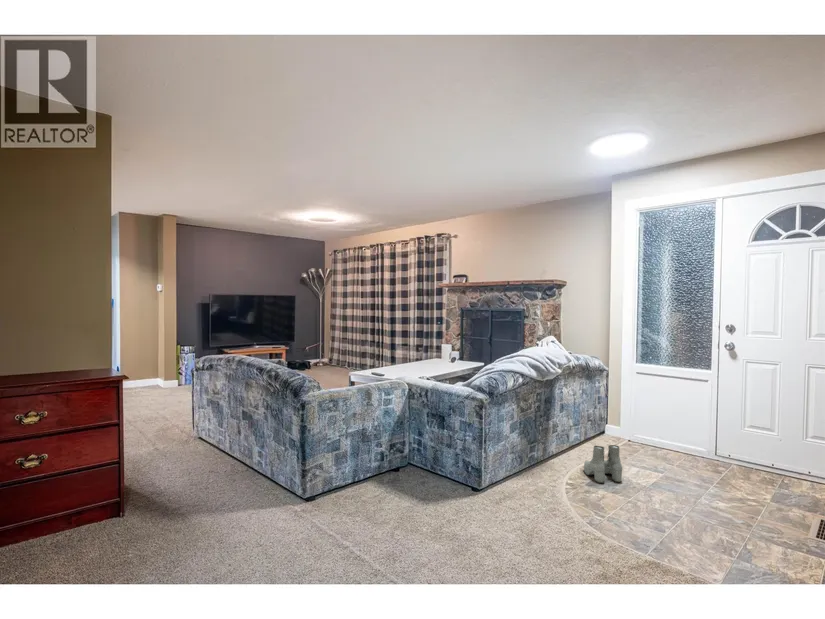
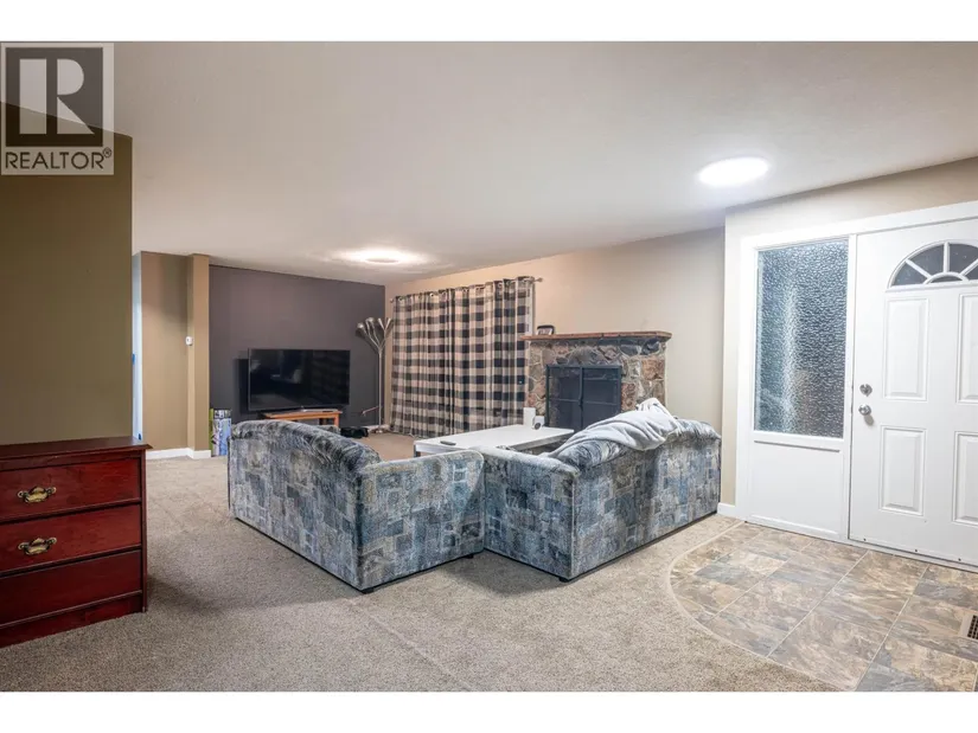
- boots [583,444,623,484]
